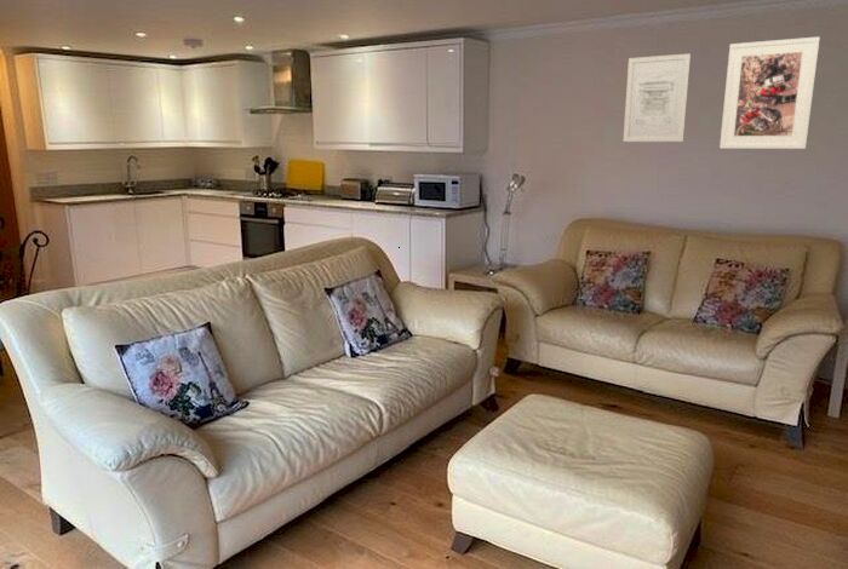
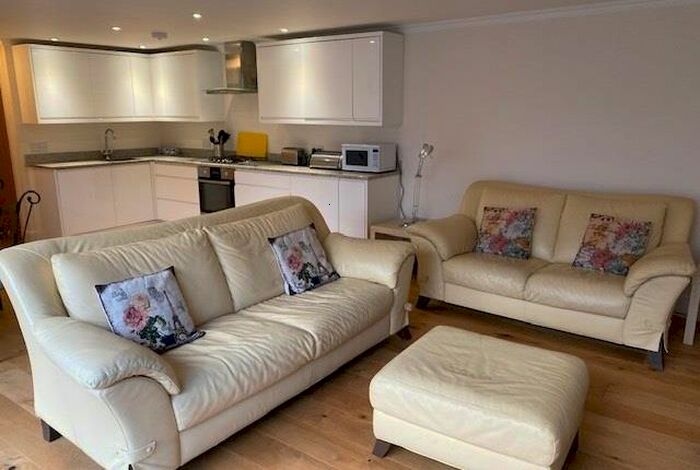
- wall art [623,52,692,143]
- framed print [718,35,820,150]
